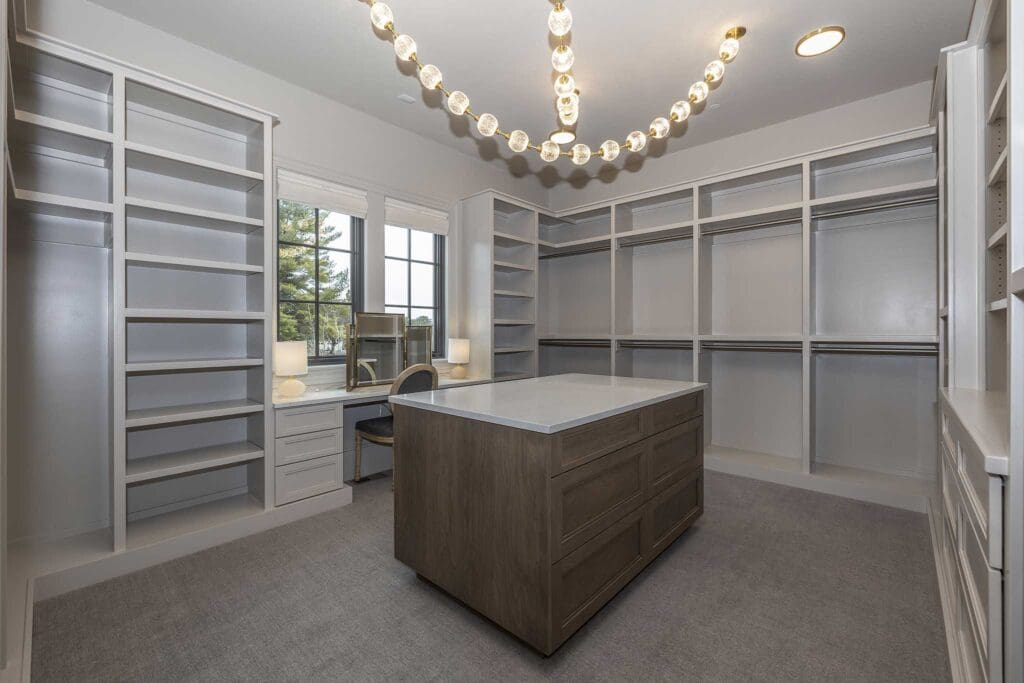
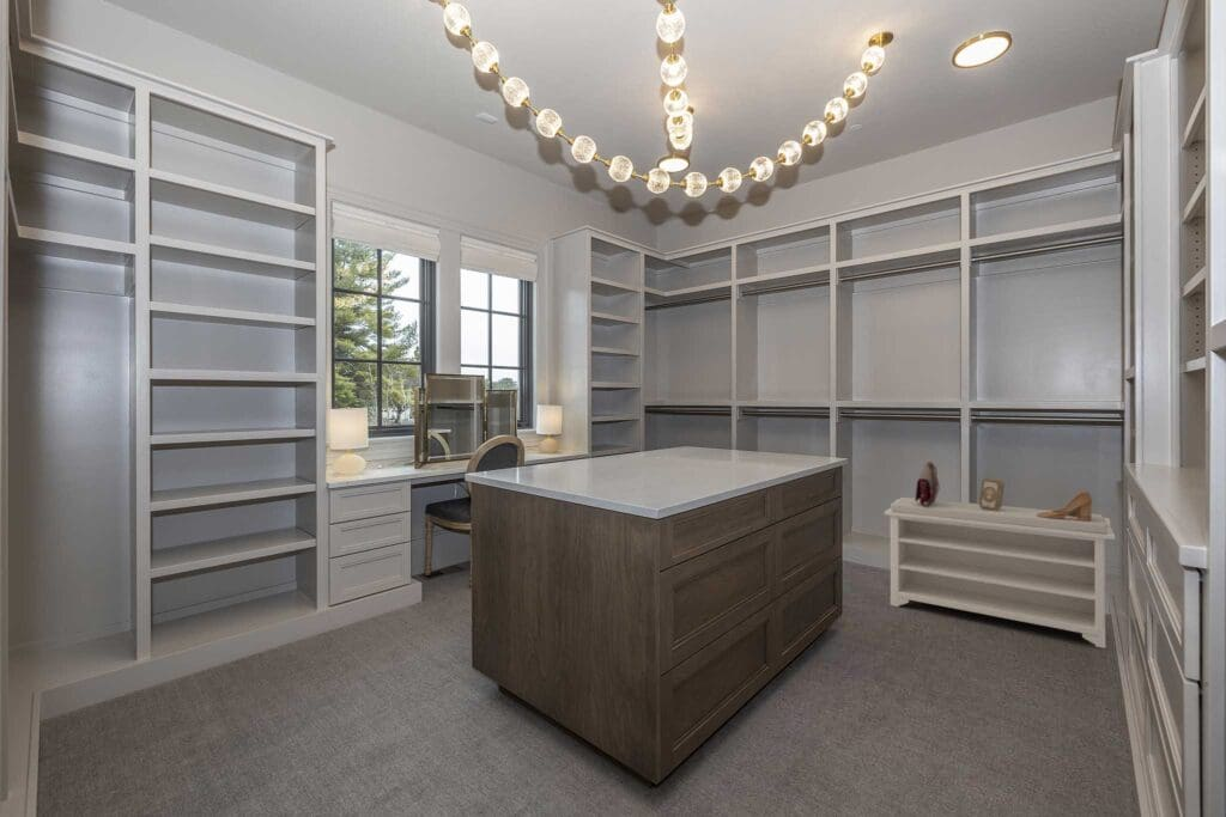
+ bench [884,496,1116,650]
+ decorative box [977,476,1006,511]
+ high heel shoe [1037,490,1093,522]
+ handbag [915,461,941,507]
